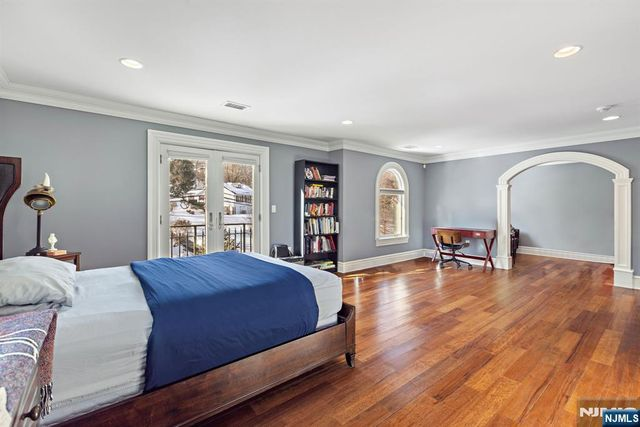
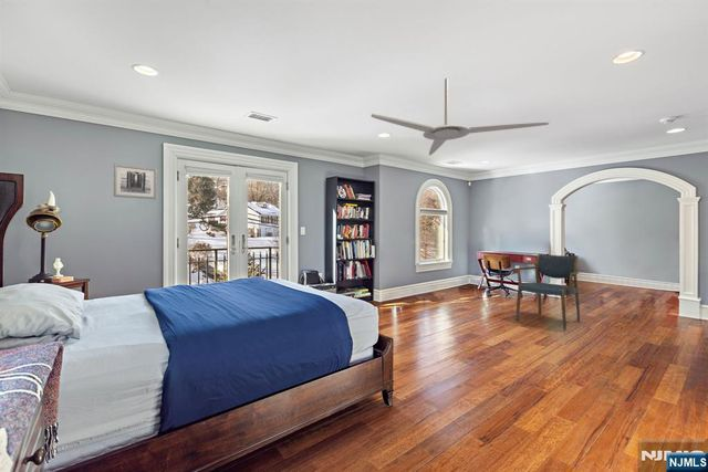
+ wall art [113,164,158,200]
+ ceiling fan [371,77,550,156]
+ armchair [516,253,581,332]
